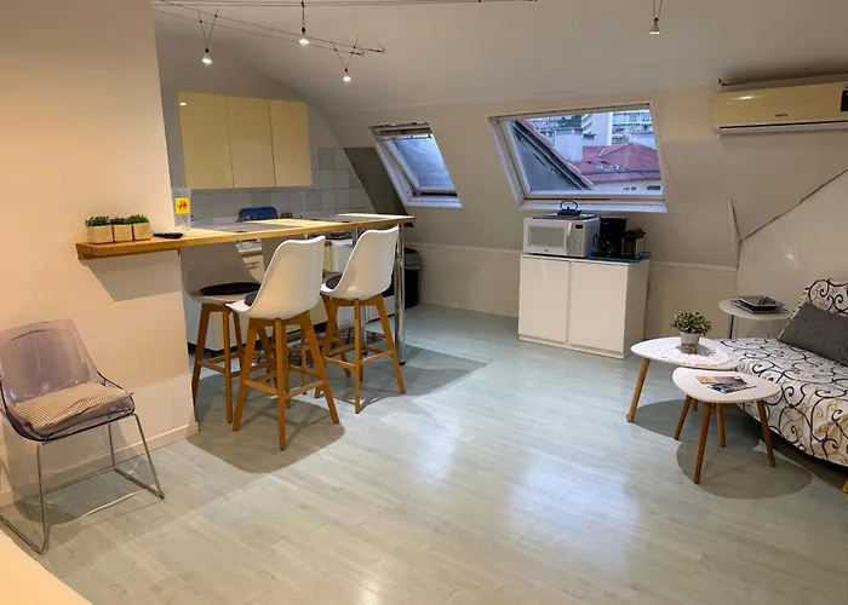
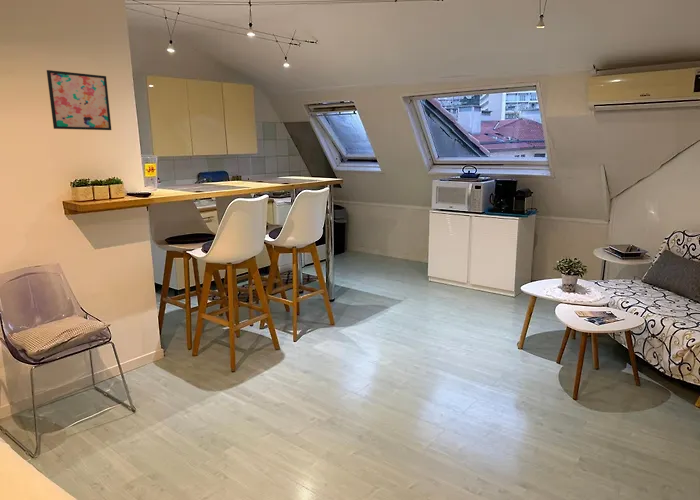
+ wall art [46,69,112,131]
